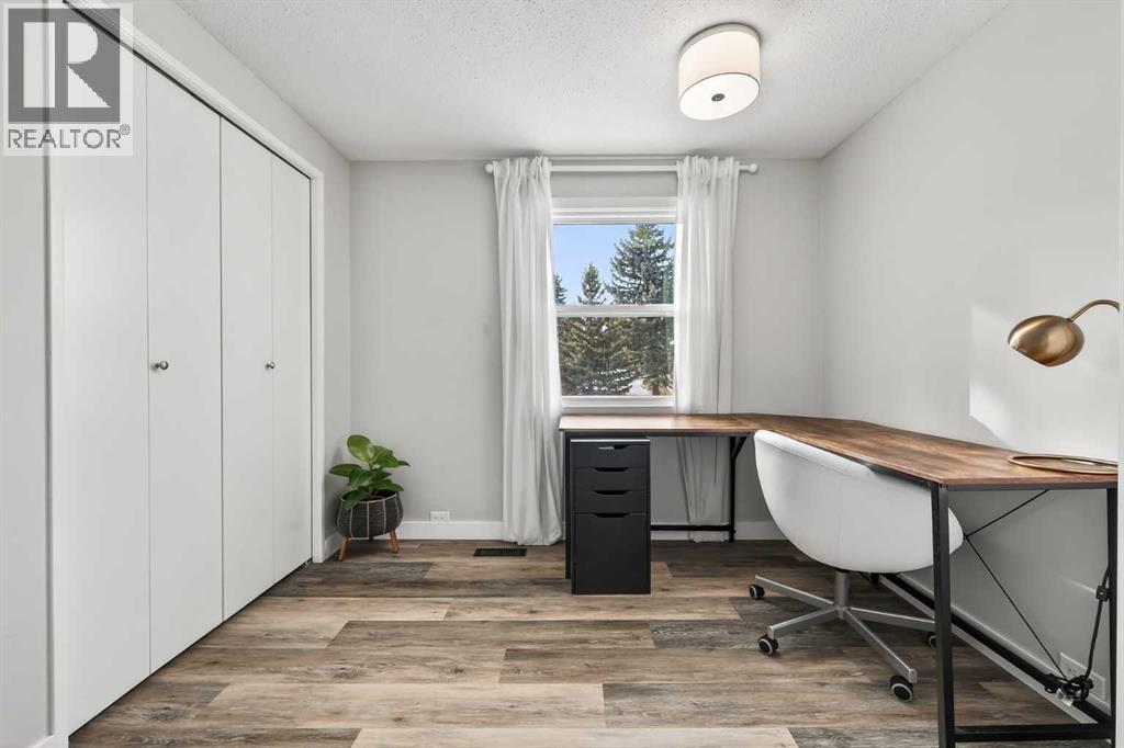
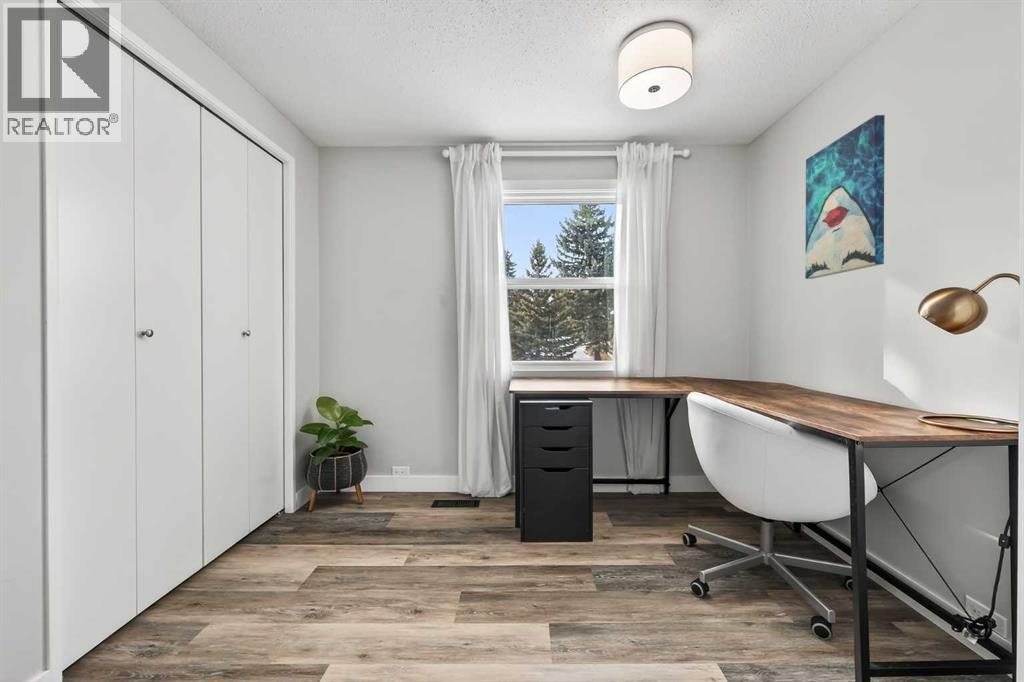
+ wall art [804,114,886,280]
